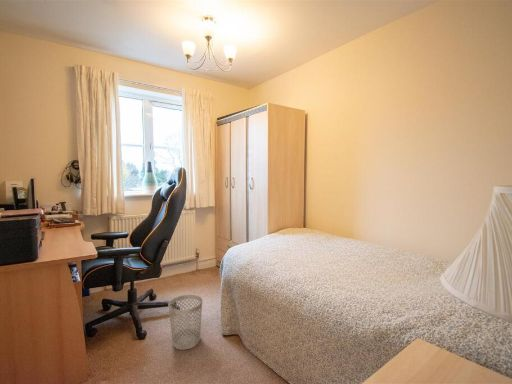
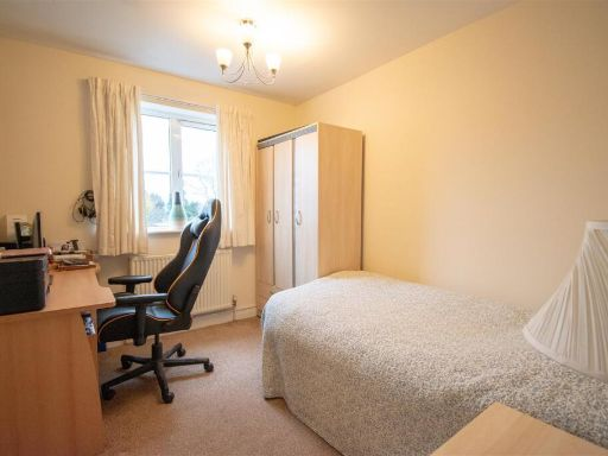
- wastebasket [167,294,203,351]
